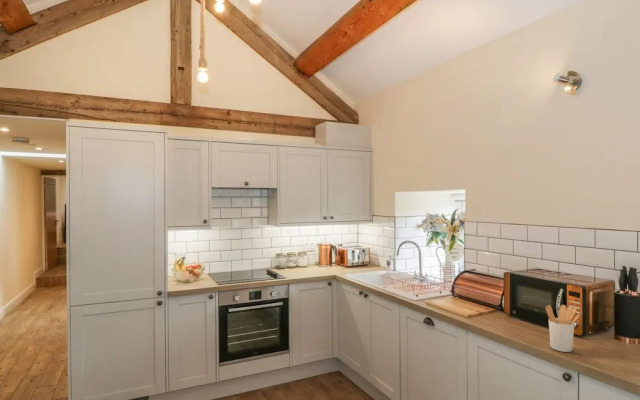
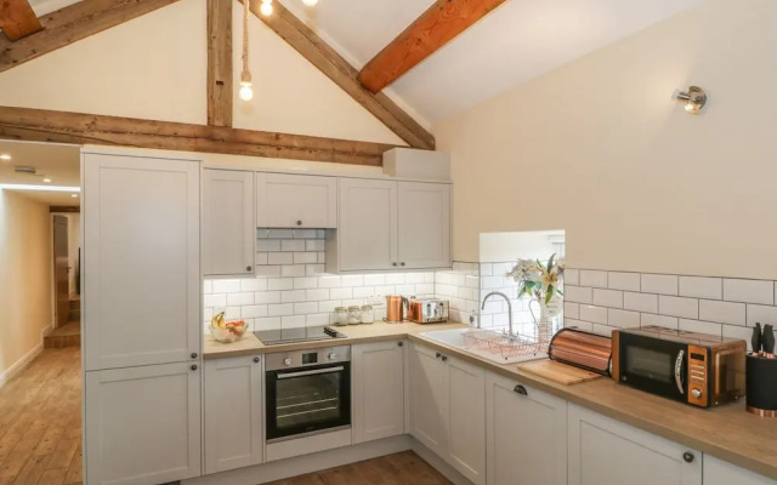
- utensil holder [545,304,581,353]
